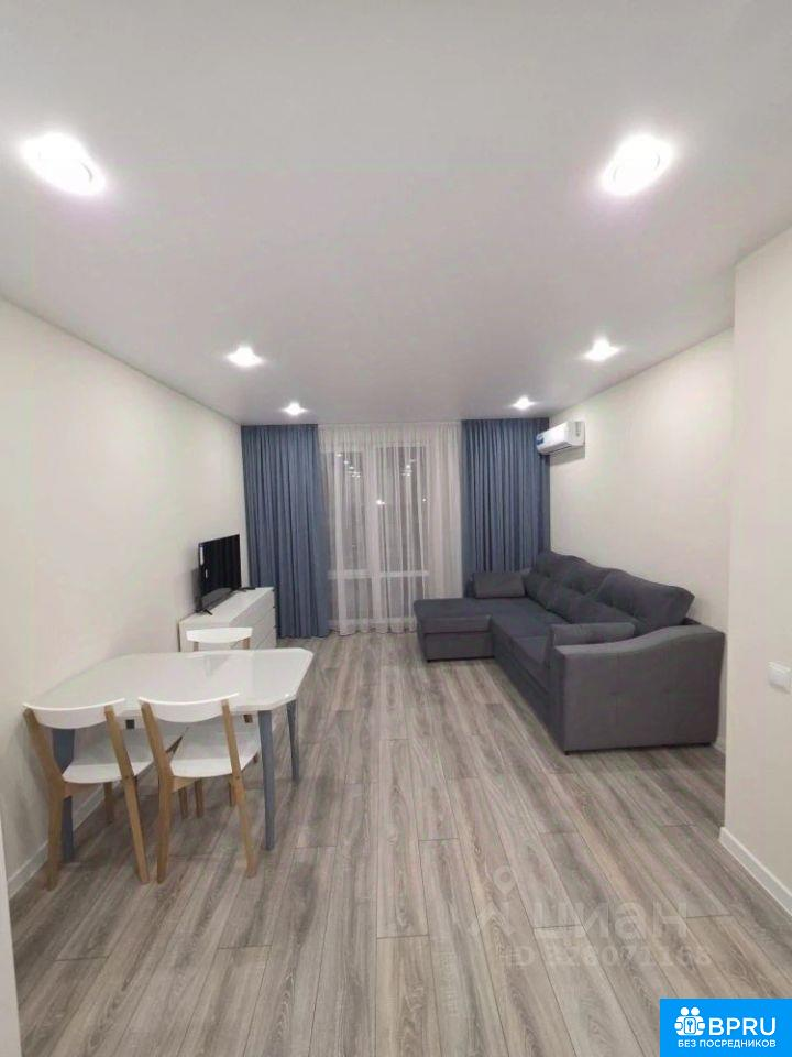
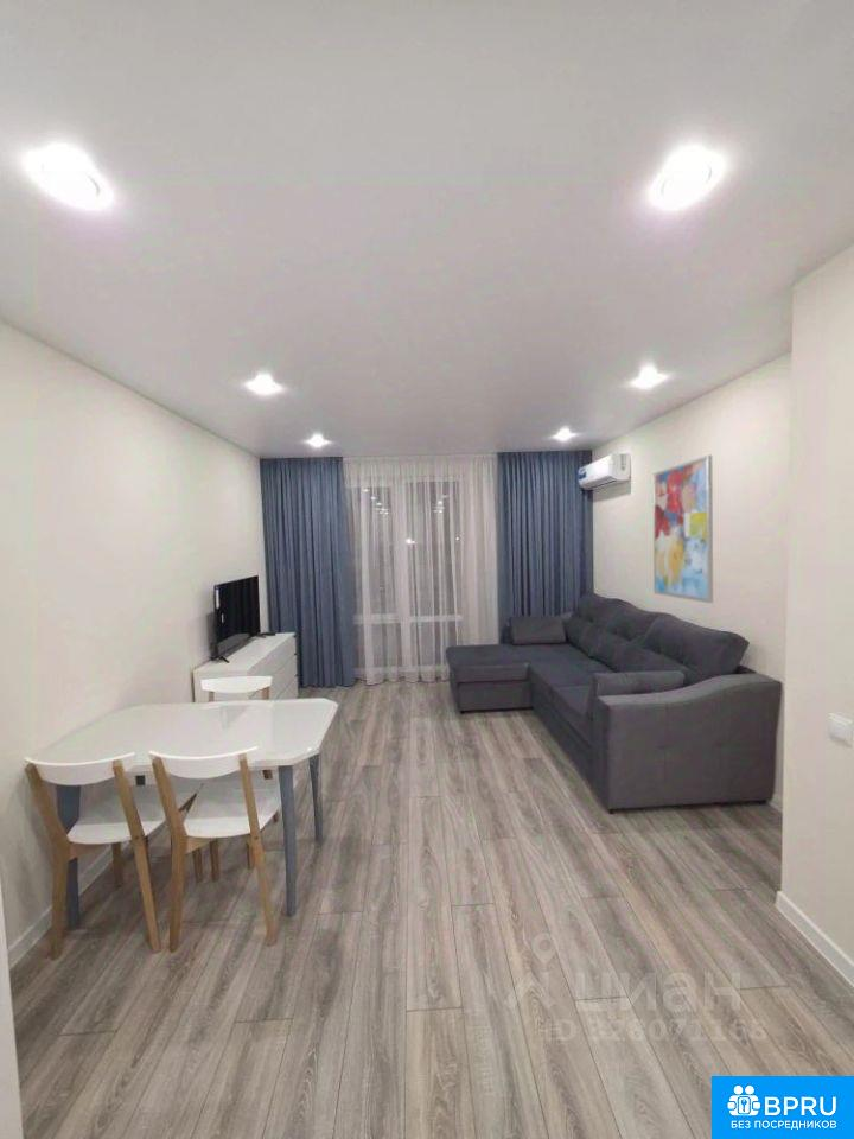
+ wall art [651,454,714,604]
